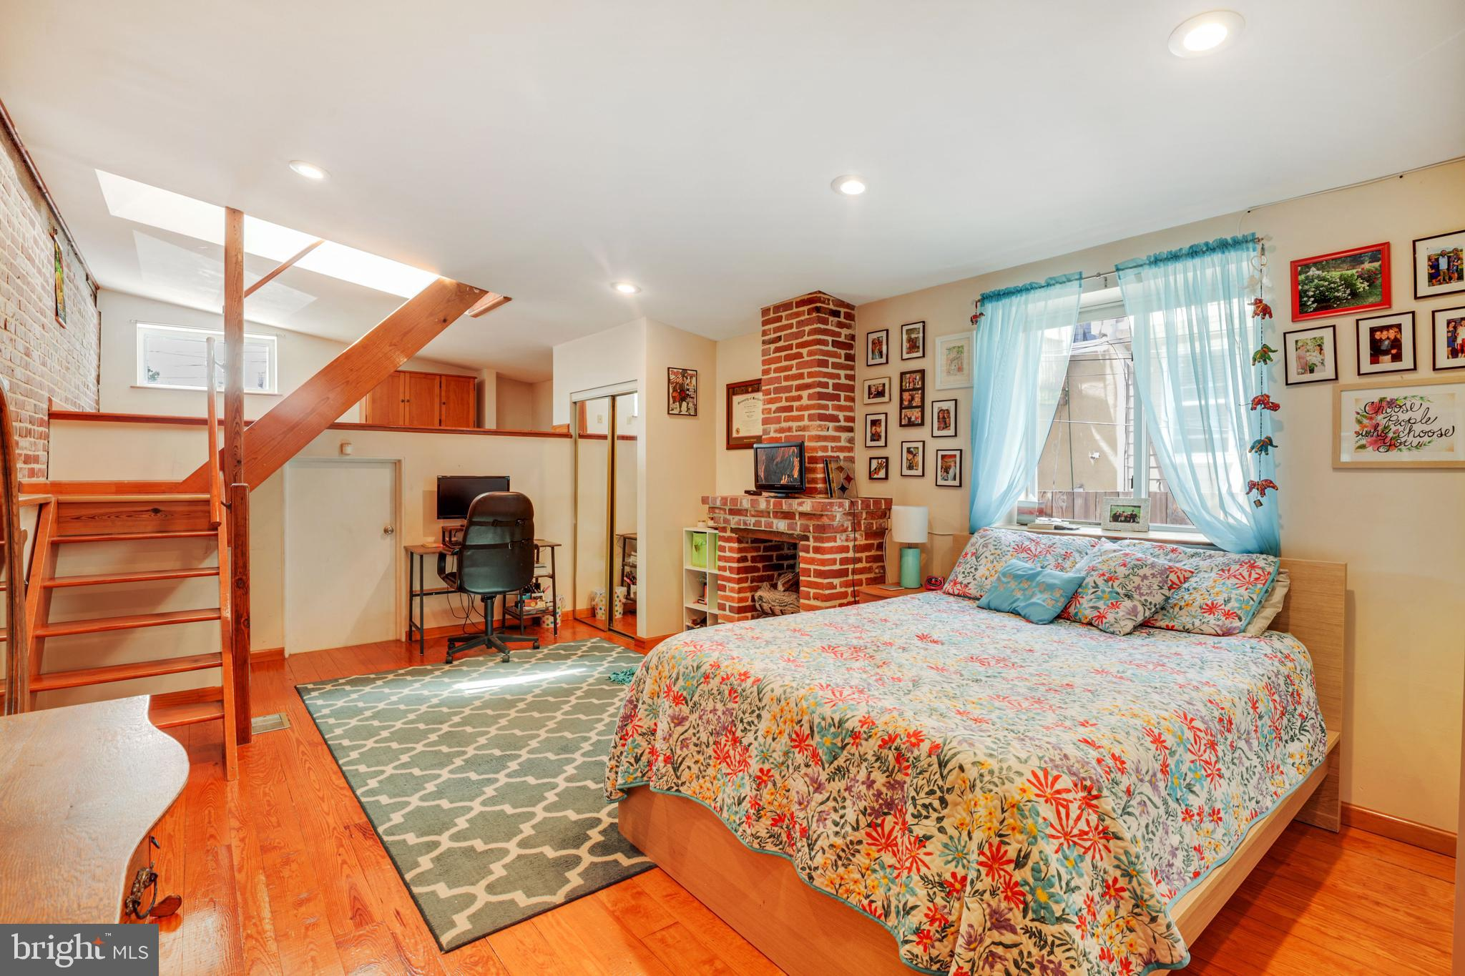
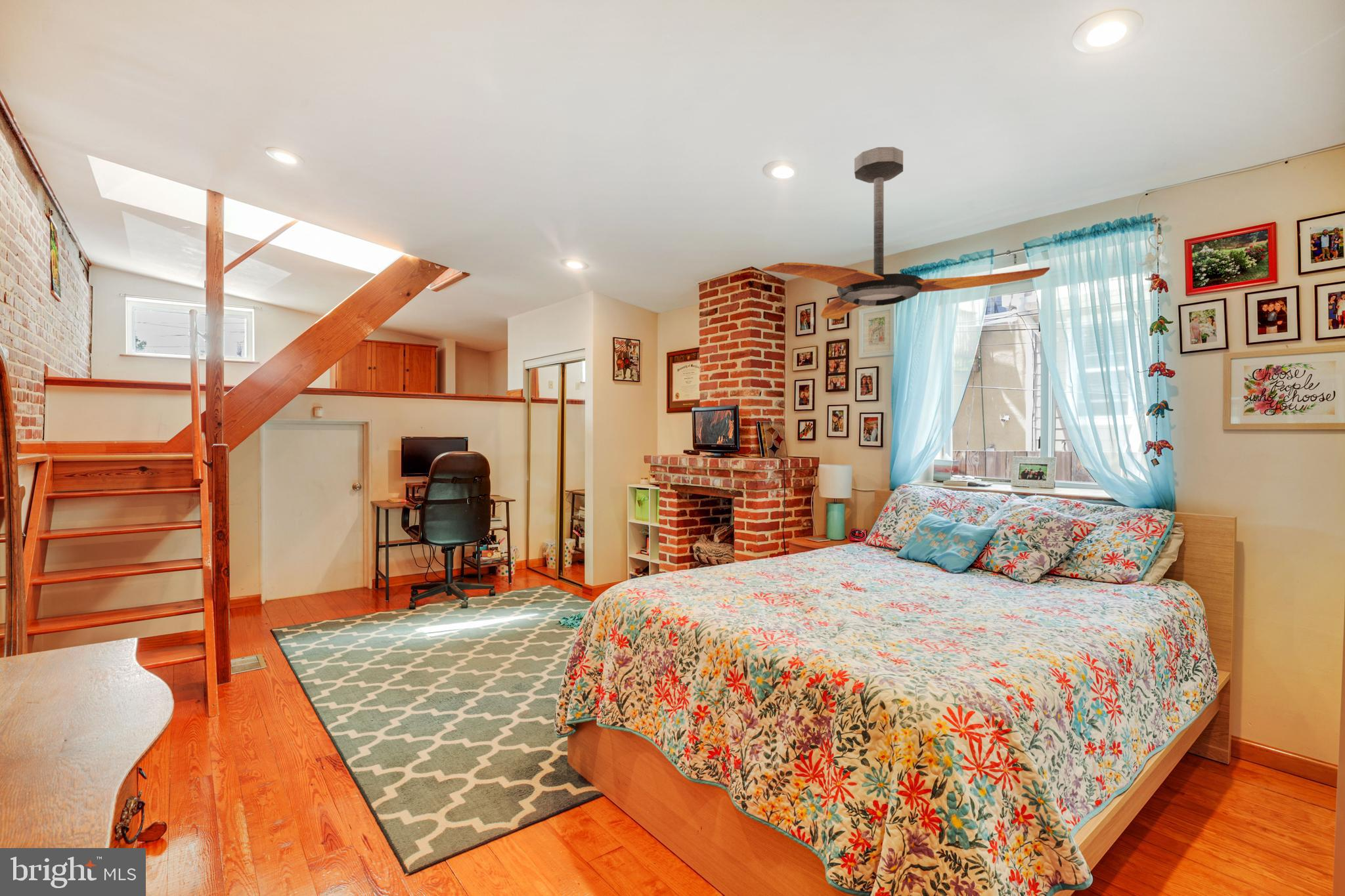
+ ceiling fan [761,146,1050,320]
